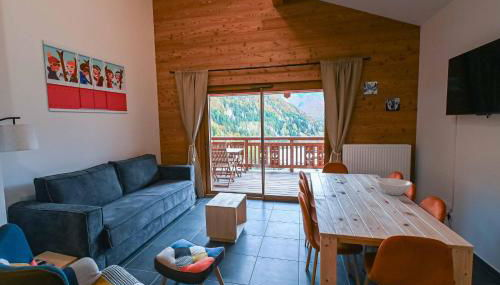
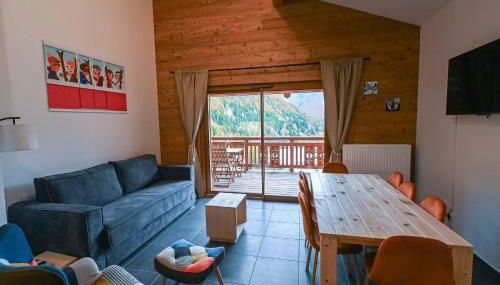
- bowl [376,177,413,196]
